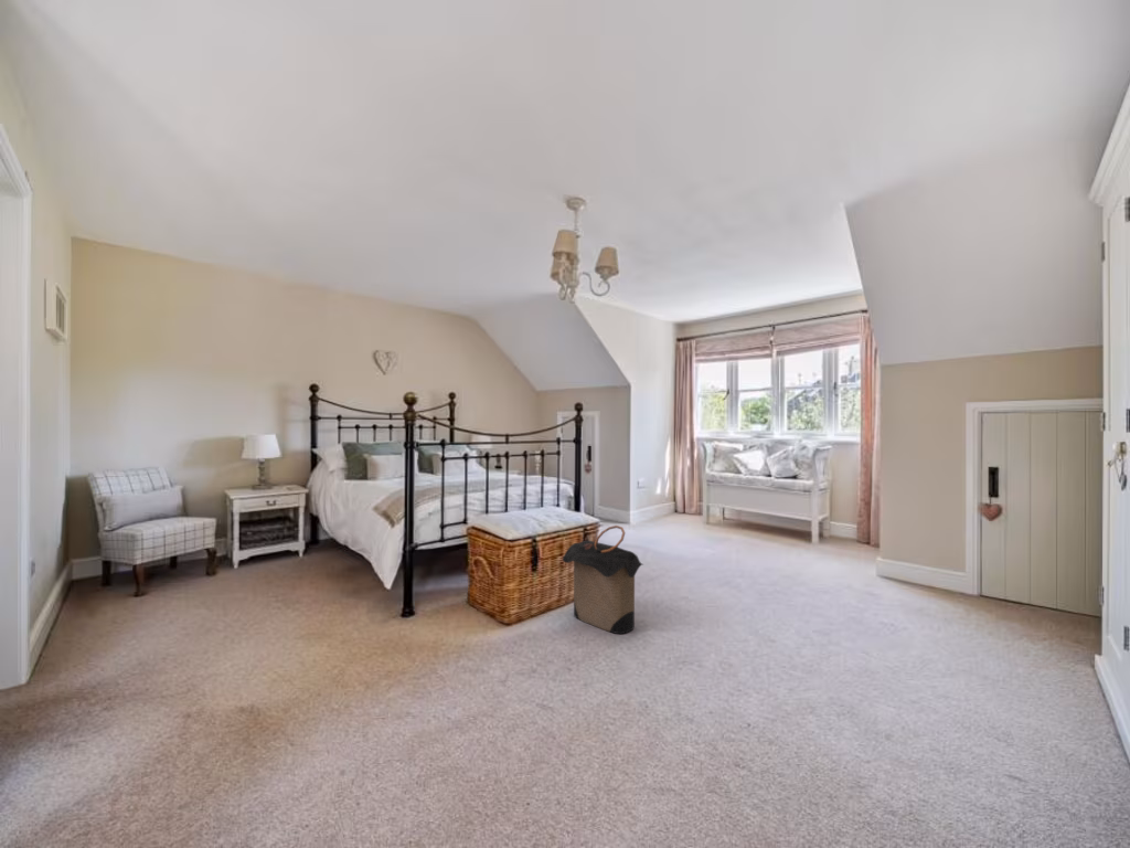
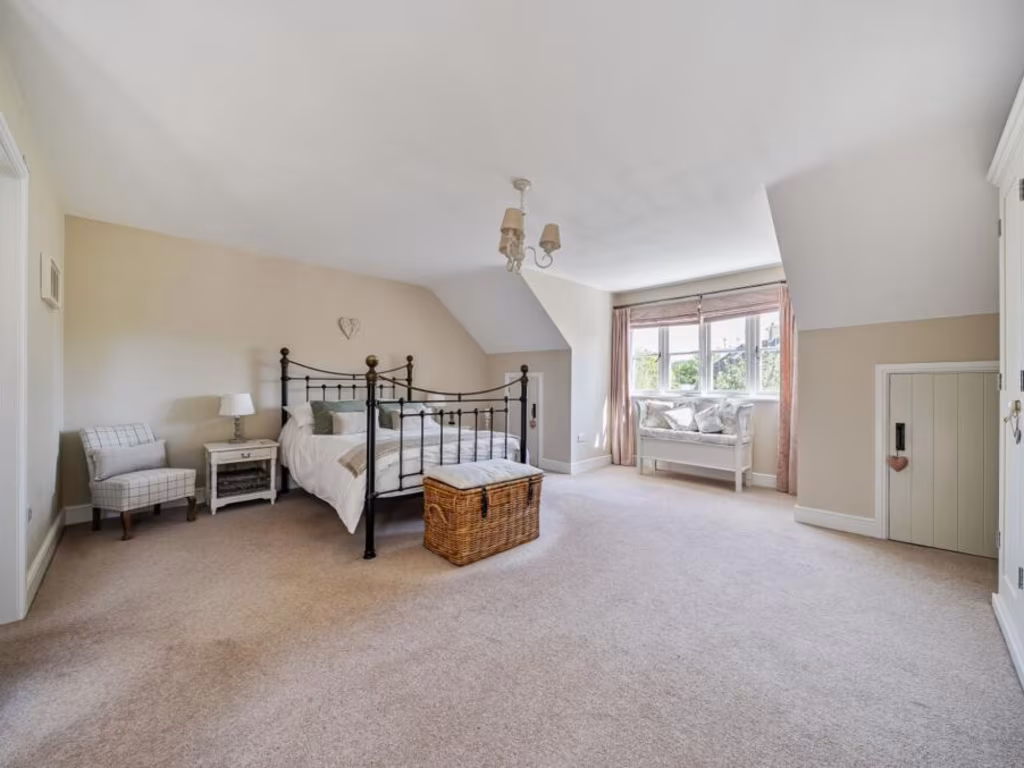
- laundry hamper [562,524,643,635]
